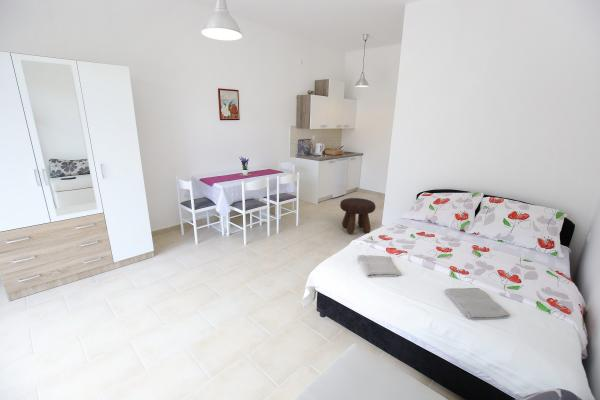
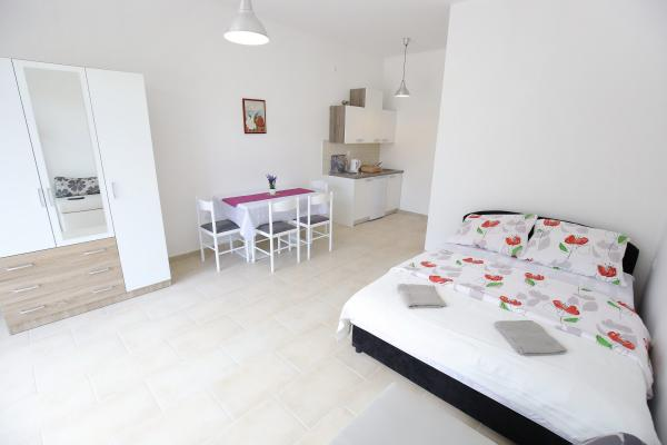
- footstool [339,197,377,235]
